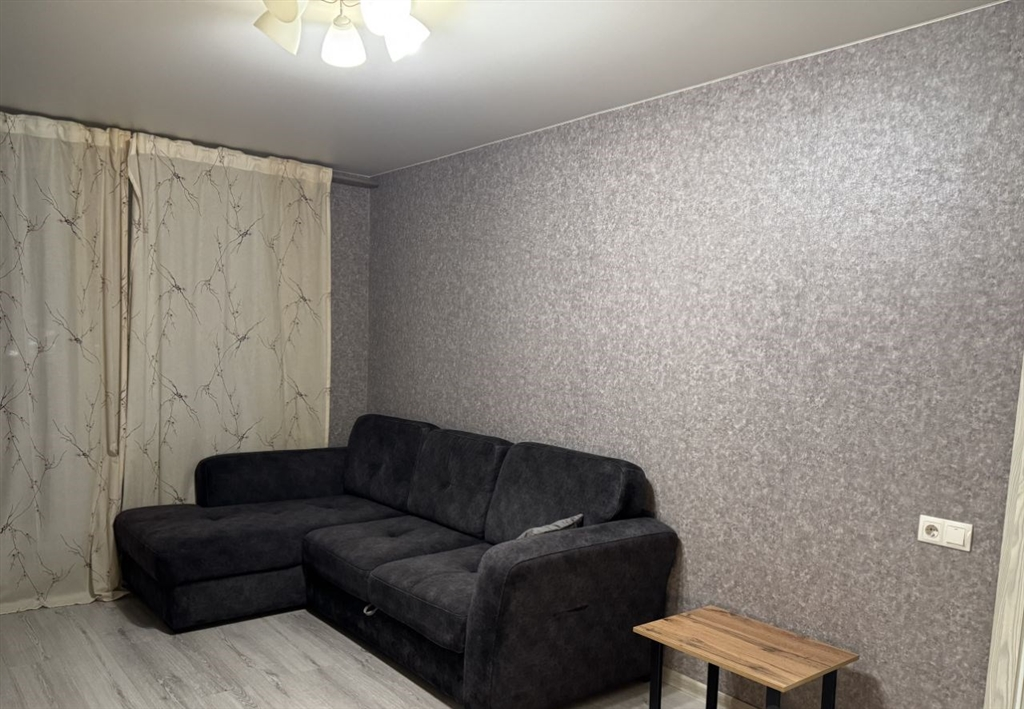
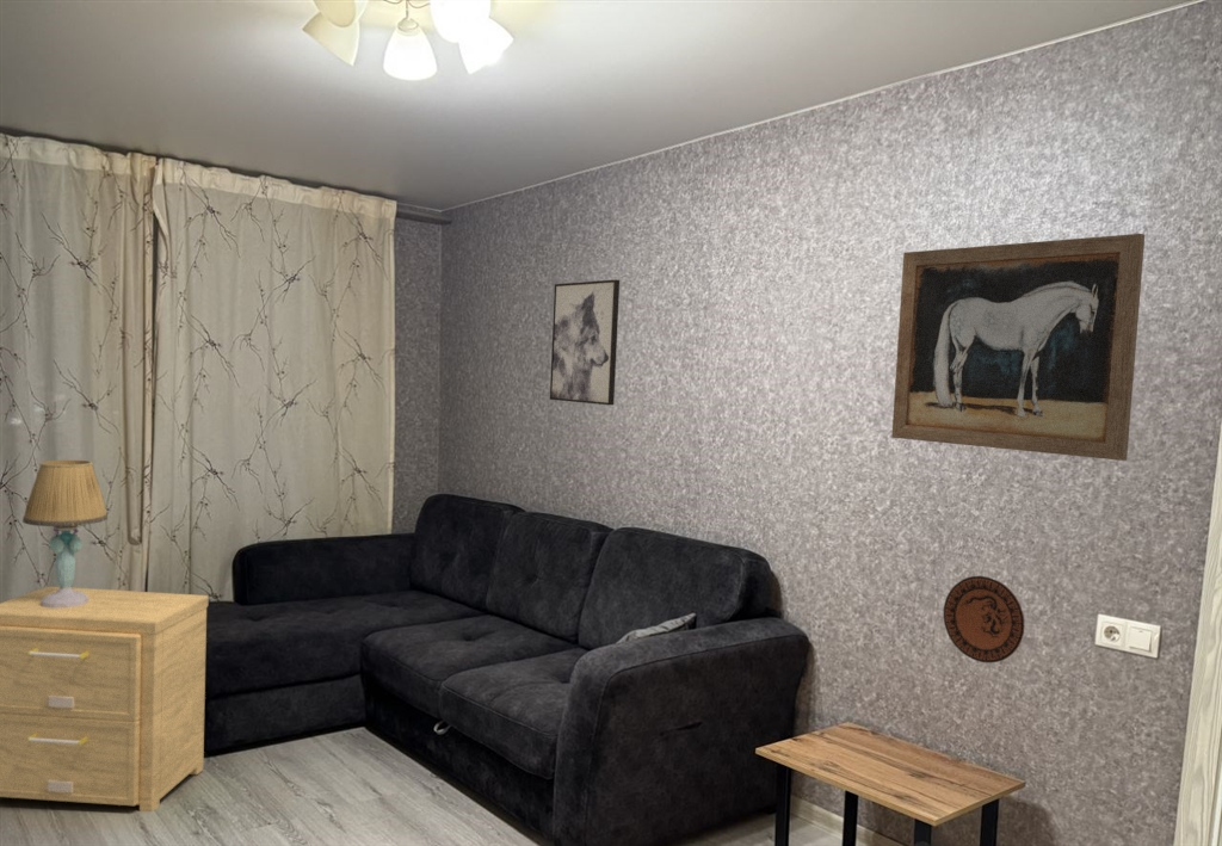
+ table lamp [21,459,109,609]
+ wall art [549,278,621,407]
+ side table [0,585,210,813]
+ decorative plate [943,575,1026,665]
+ wall art [890,233,1146,462]
